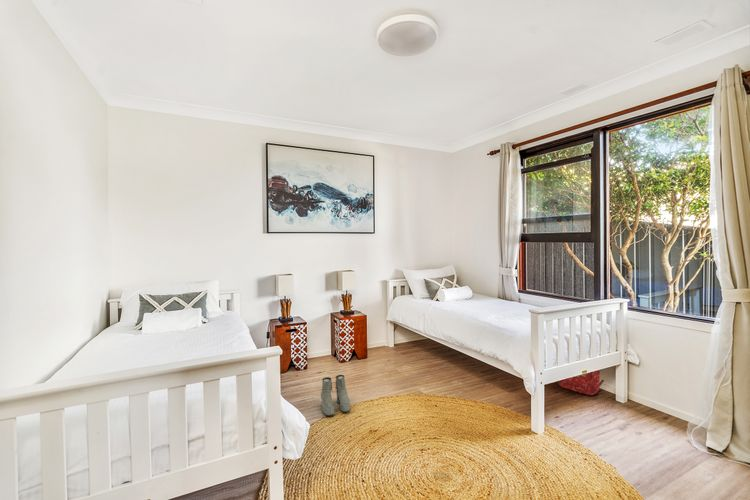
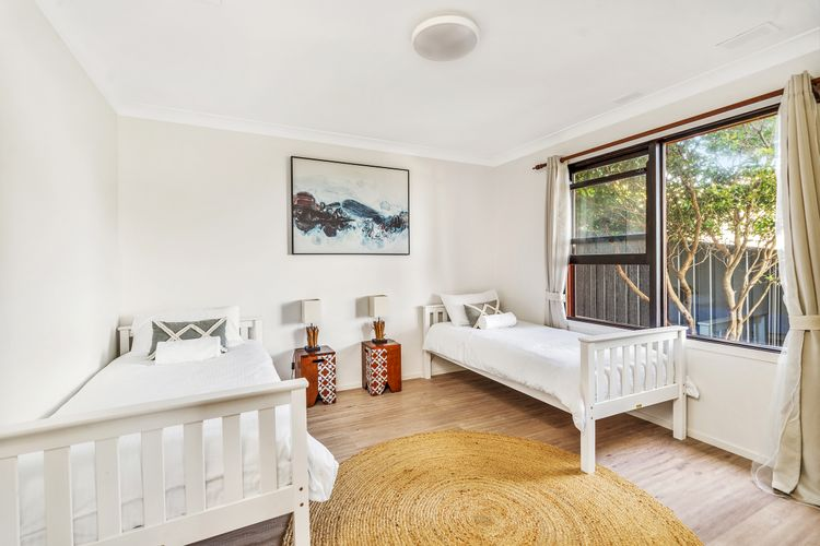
- backpack [557,369,605,396]
- boots [320,374,351,417]
